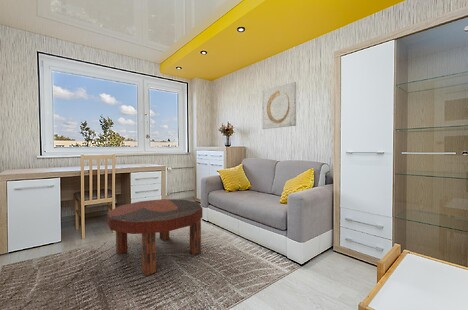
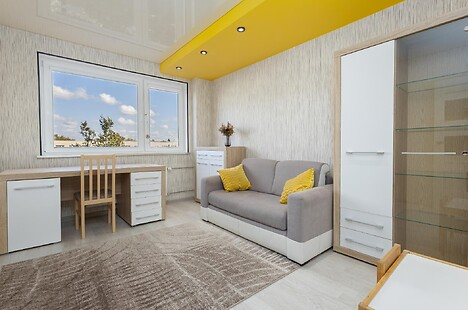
- wall art [261,81,297,130]
- coffee table [106,198,203,276]
